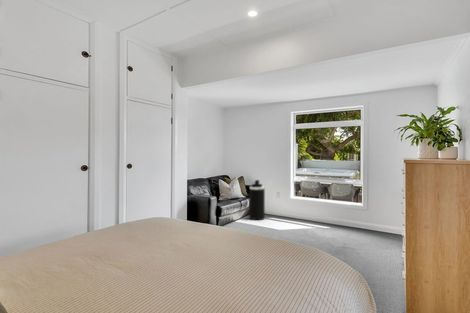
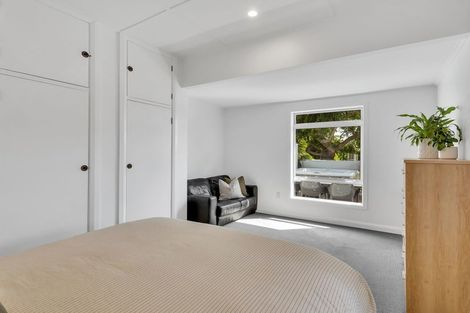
- trash can [248,179,266,221]
